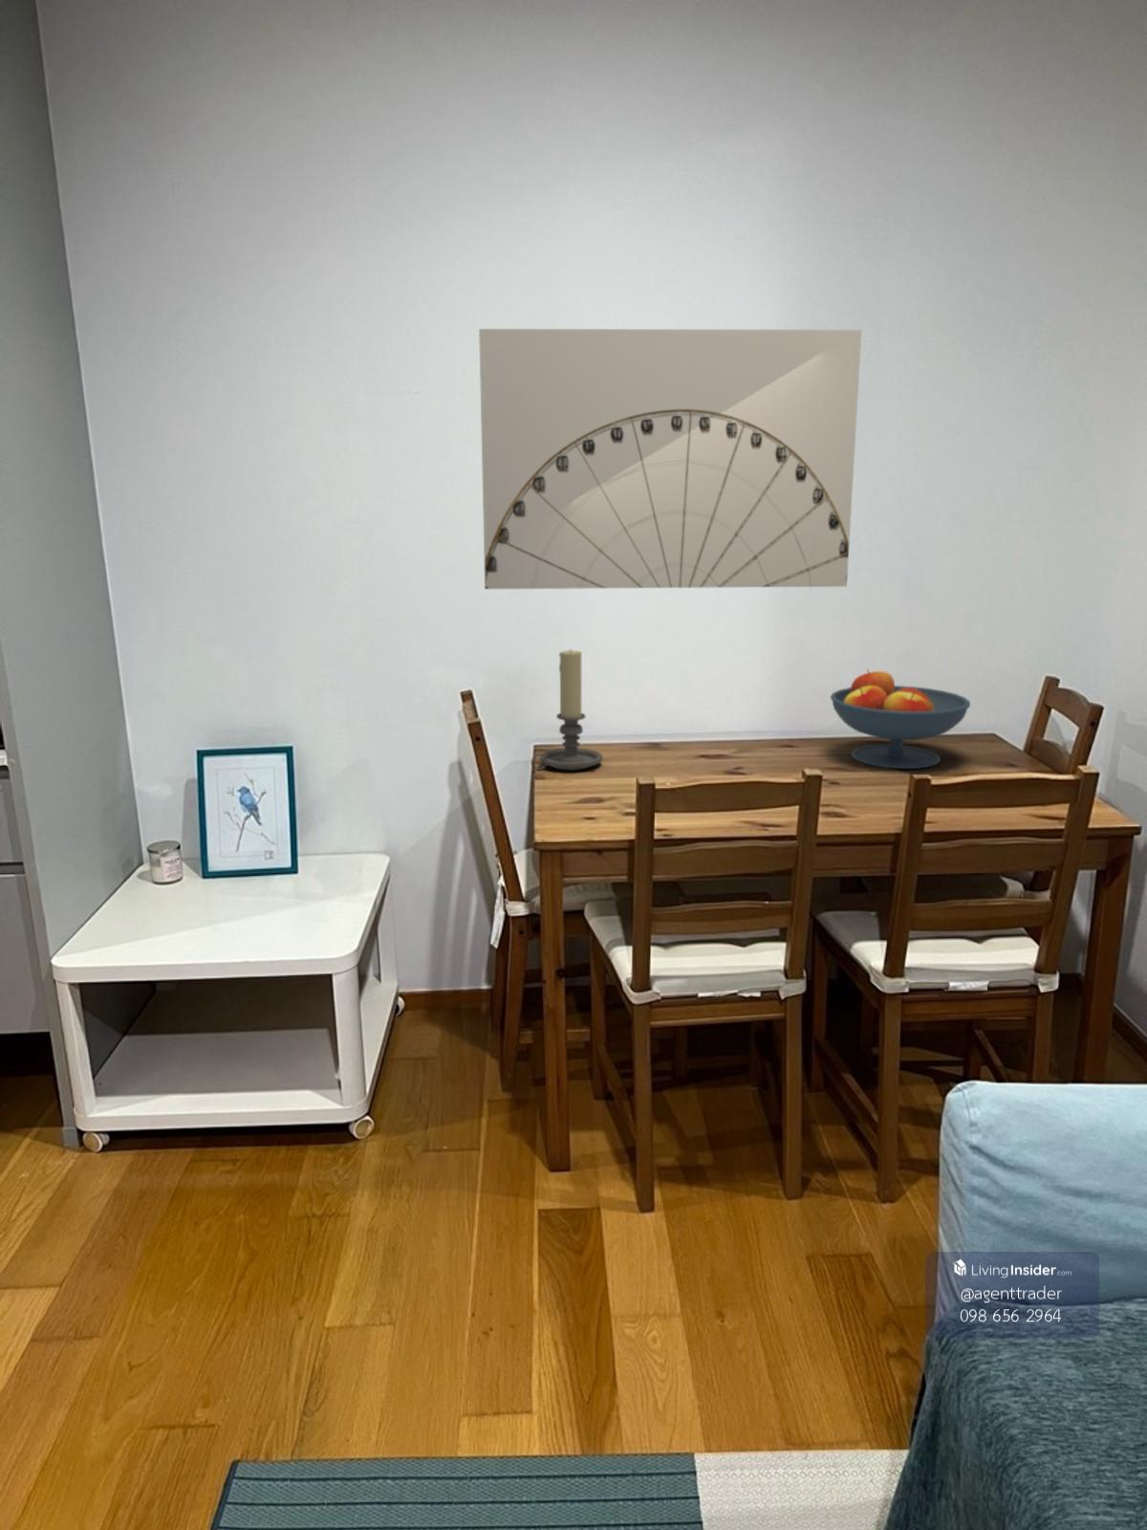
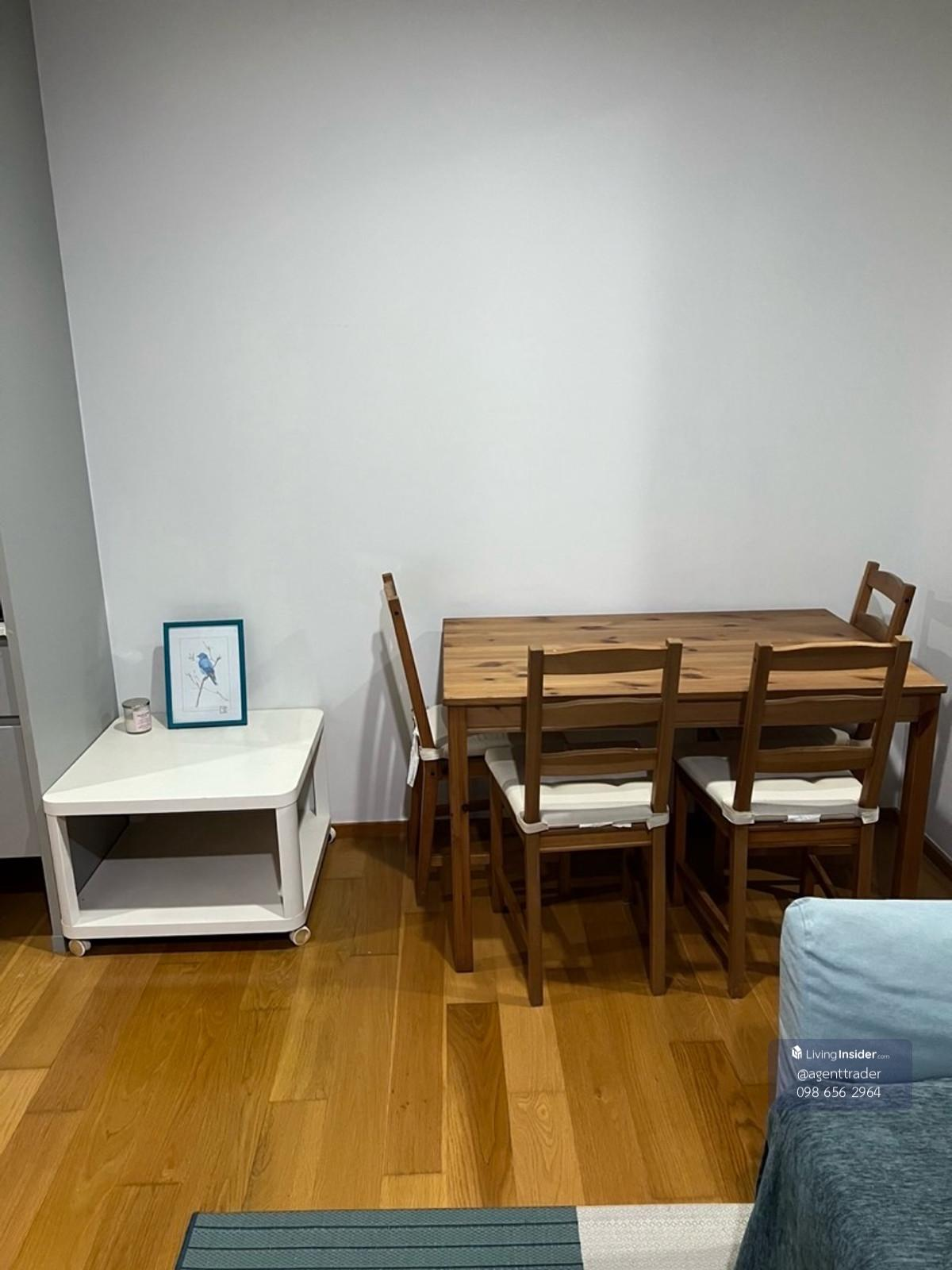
- candle holder [530,648,604,772]
- wall art [478,328,863,590]
- fruit bowl [830,667,971,770]
